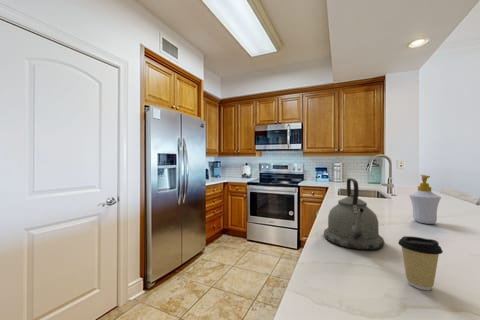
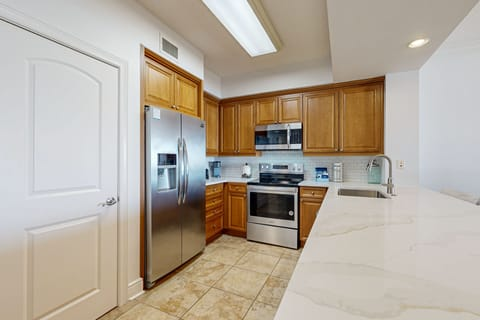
- soap bottle [408,174,442,225]
- coffee cup [397,235,444,291]
- kettle [323,177,385,251]
